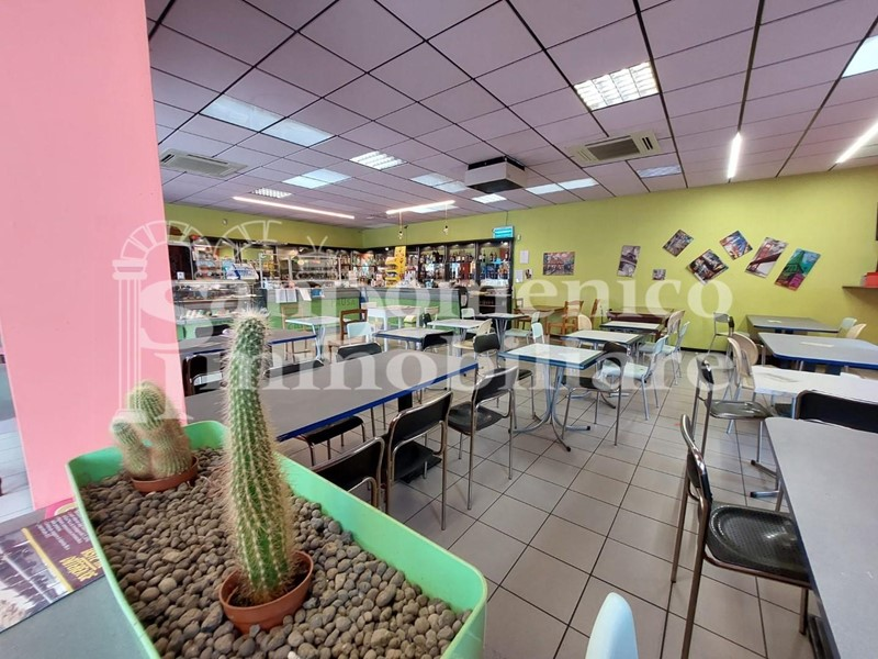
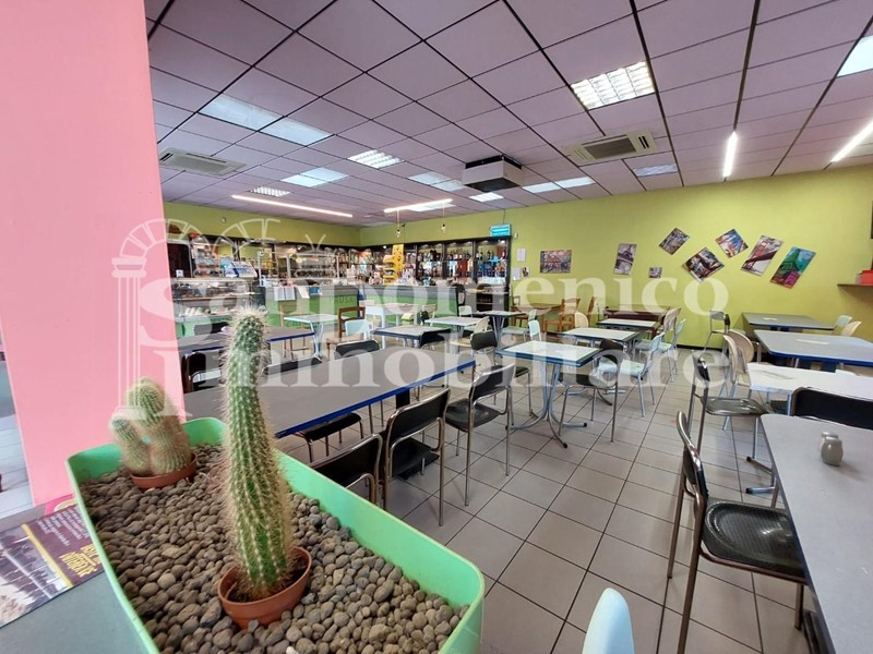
+ salt and pepper shaker [816,431,845,467]
